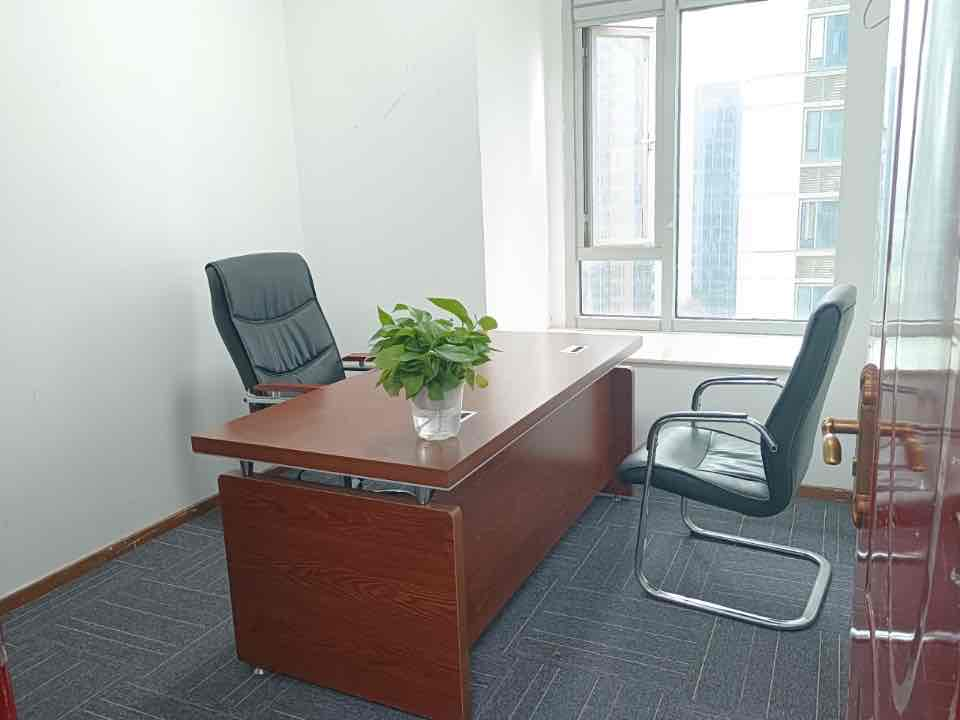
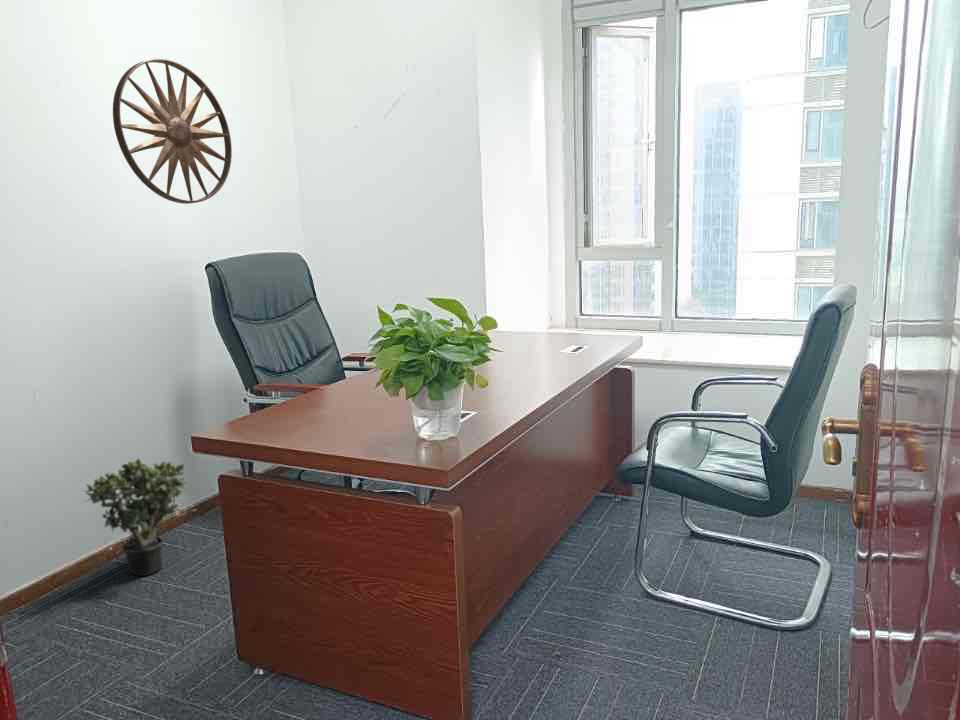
+ potted plant [83,458,189,577]
+ wall art [112,58,233,205]
